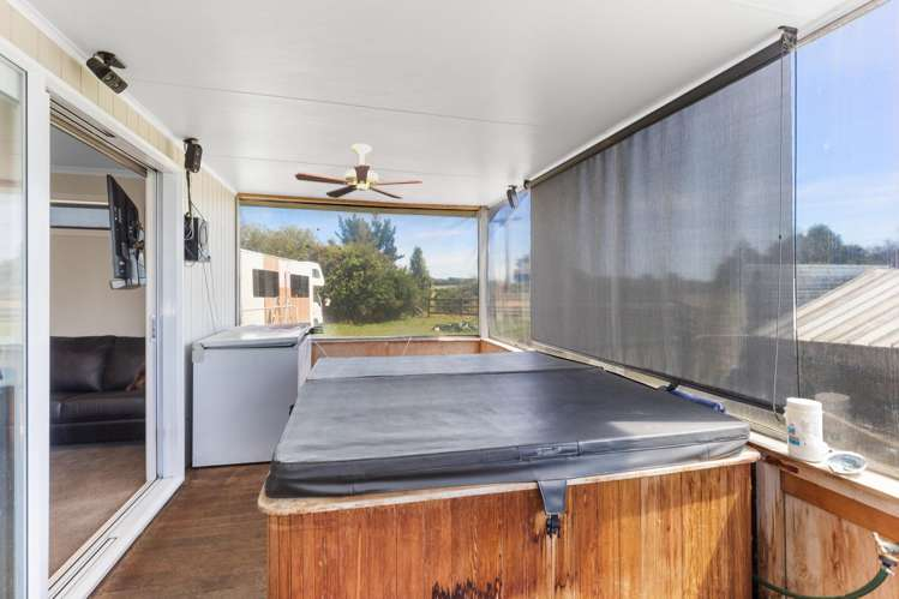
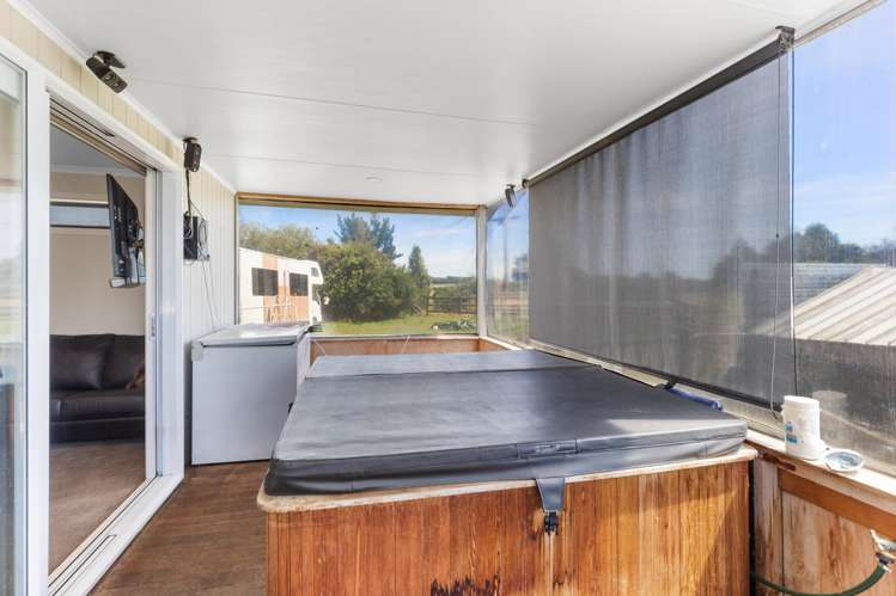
- ceiling fan [293,143,425,200]
